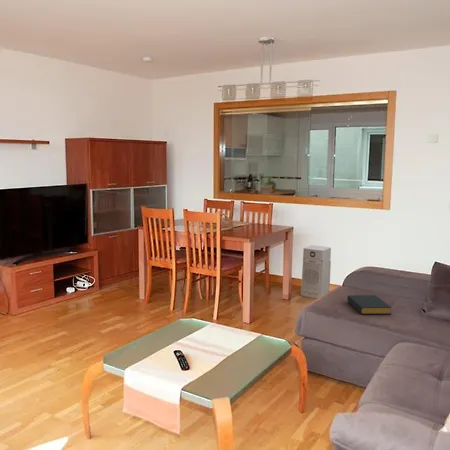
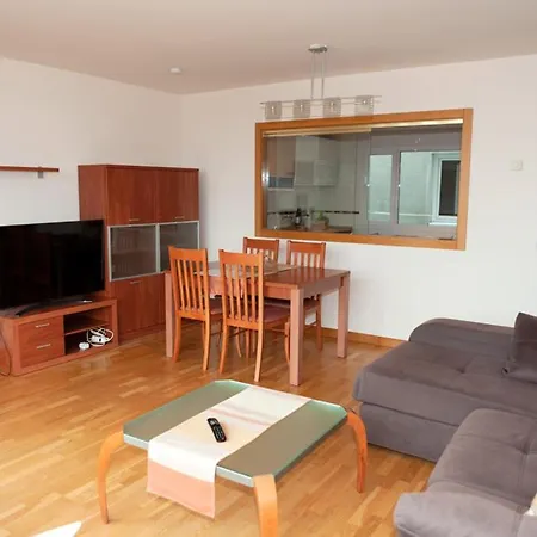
- hardback book [346,294,393,315]
- air purifier [300,245,332,299]
